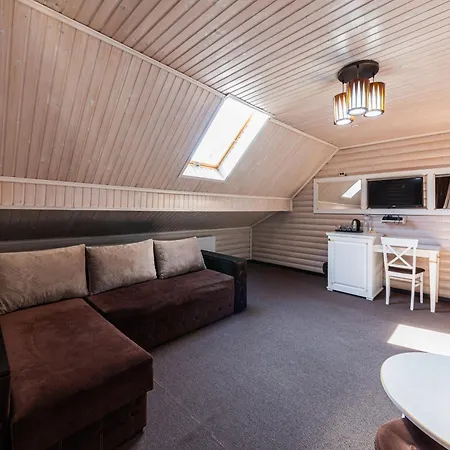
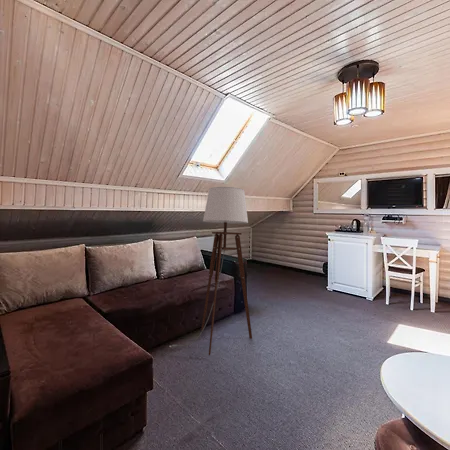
+ floor lamp [170,186,253,356]
